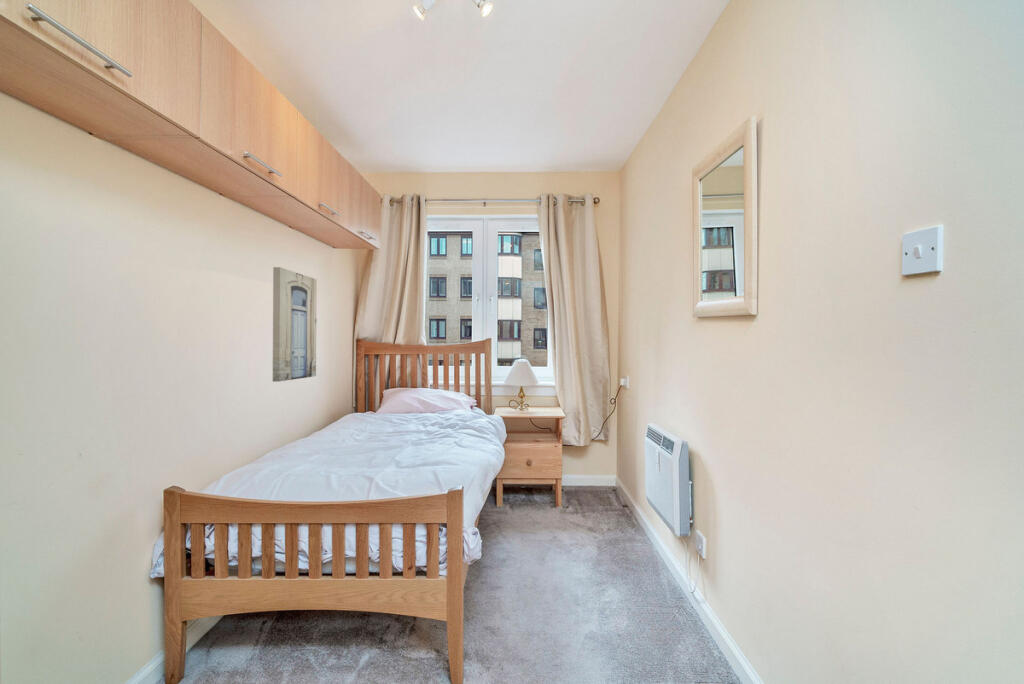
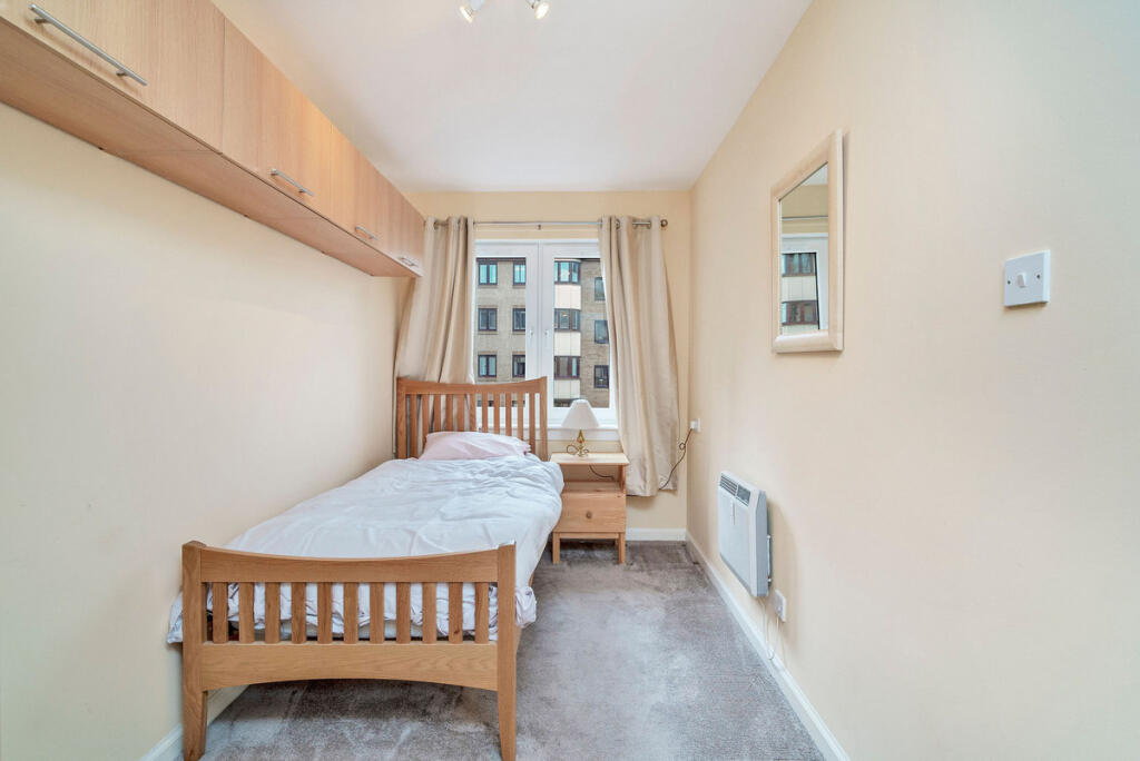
- wall art [272,266,318,383]
